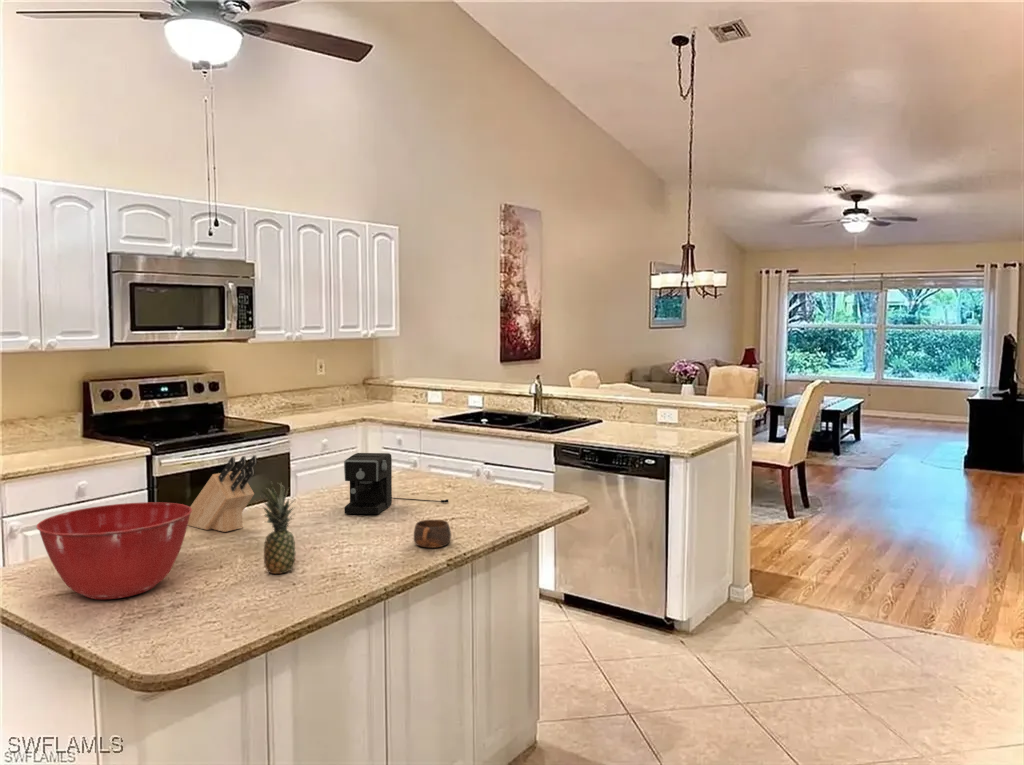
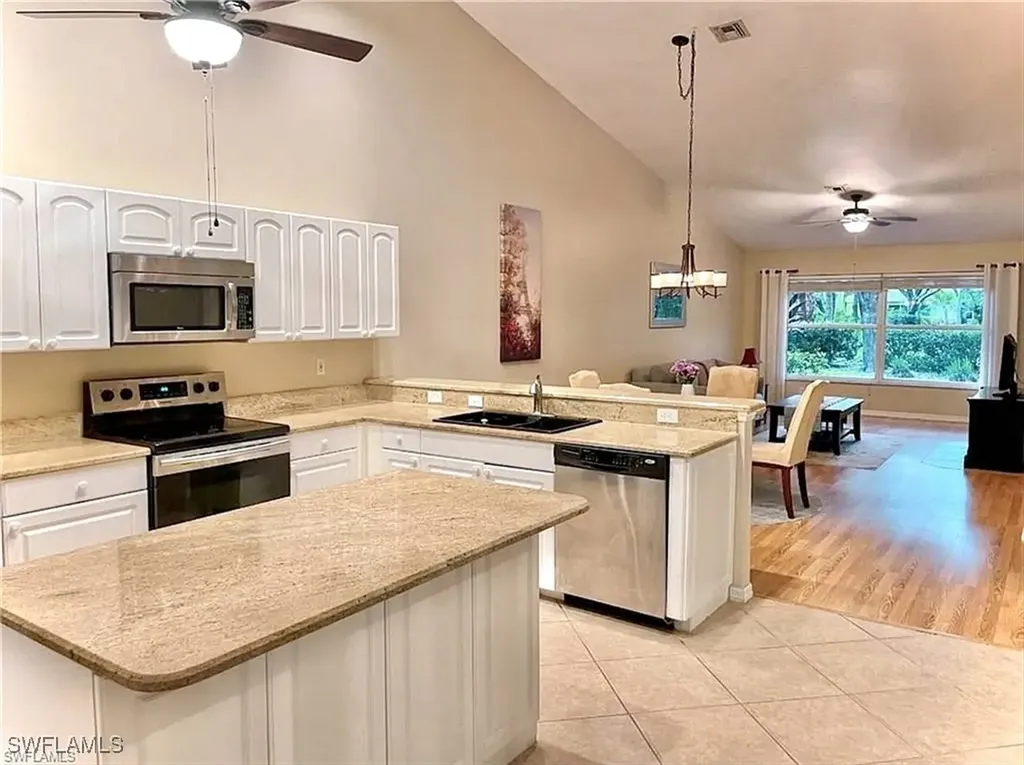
- cup [413,519,452,549]
- mixing bowl [36,501,192,600]
- fruit [257,481,297,575]
- knife block [187,454,258,533]
- coffee maker [343,452,450,515]
